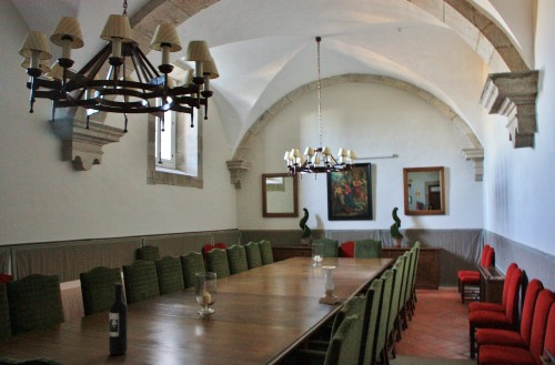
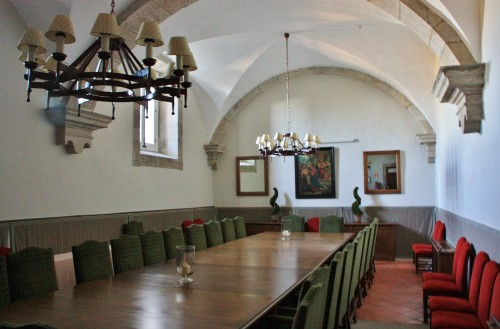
- wine bottle [108,282,129,356]
- candle holder [317,265,341,305]
